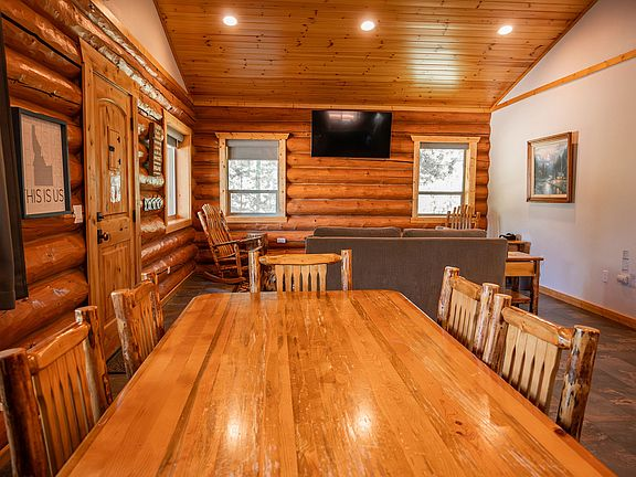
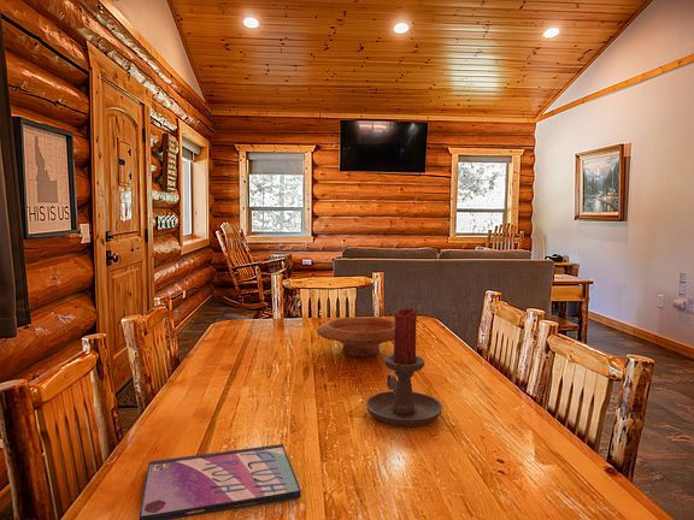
+ video game case [139,443,302,520]
+ wooden bowl [316,317,395,358]
+ candle holder [365,307,443,427]
